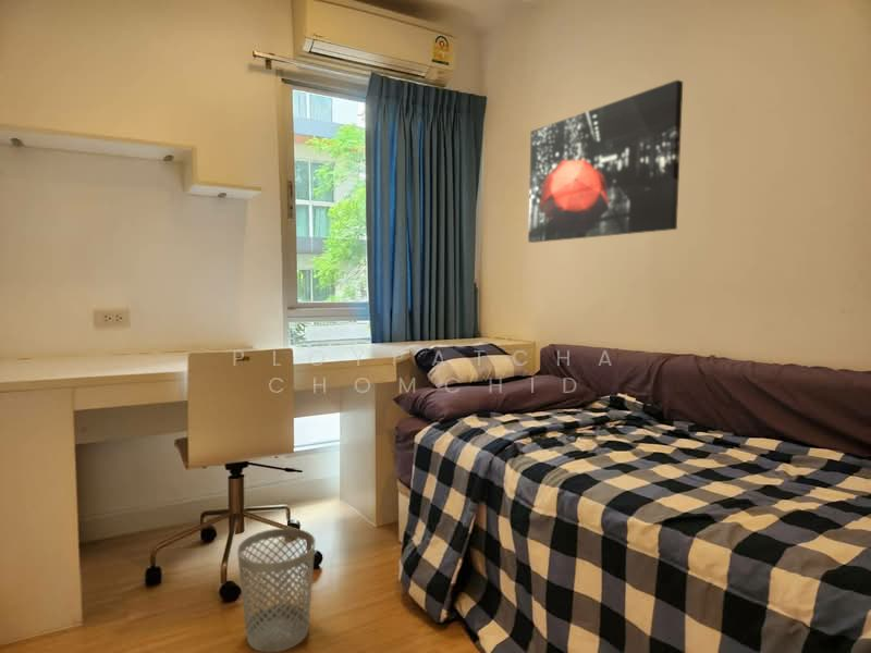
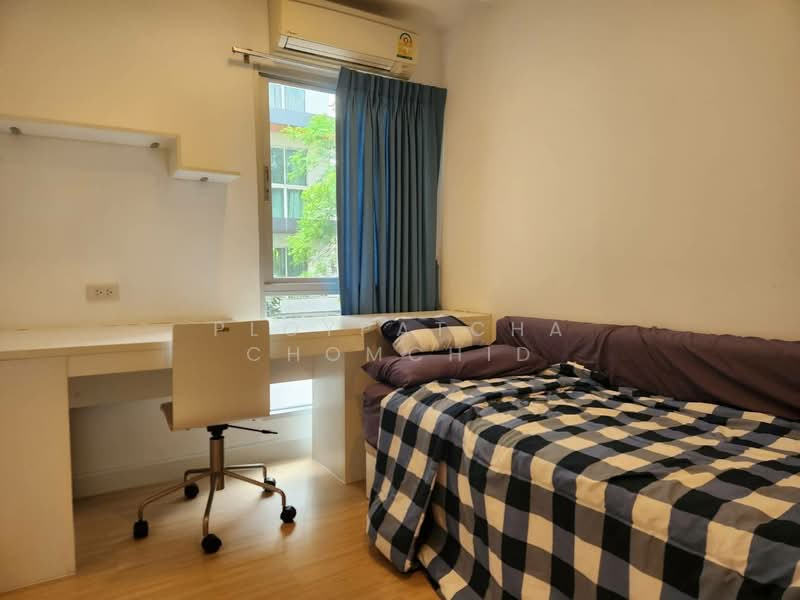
- wall art [527,78,684,244]
- wastebasket [236,527,317,653]
